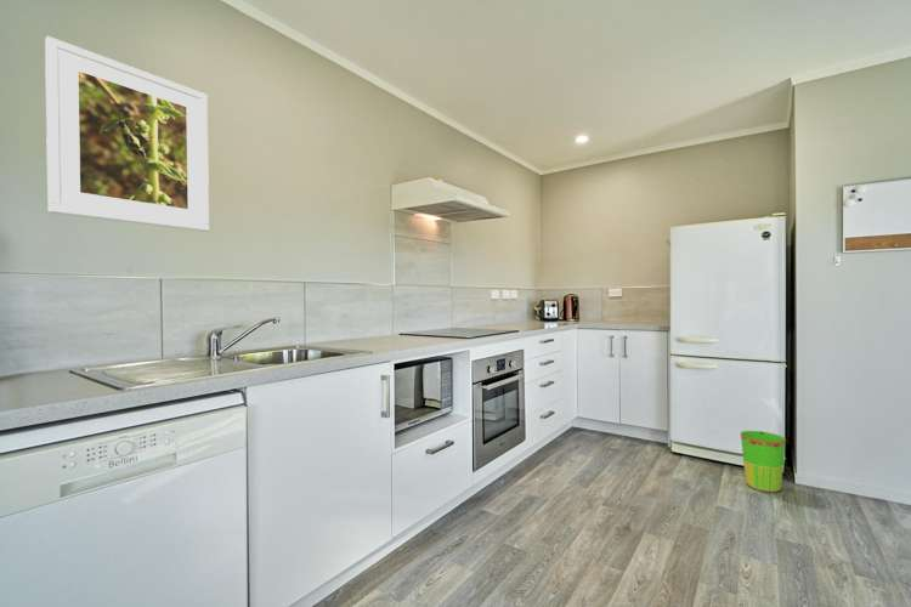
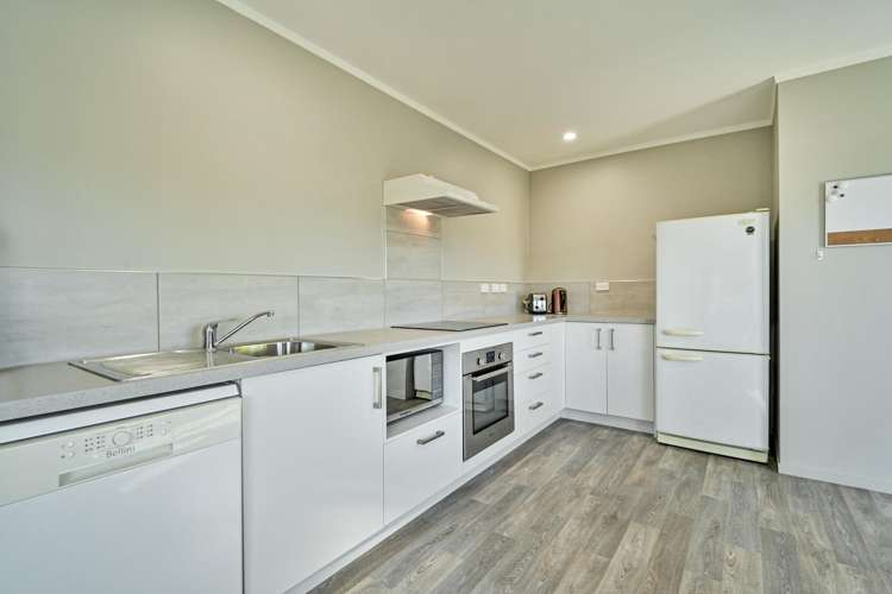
- waste bin [740,430,787,493]
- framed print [44,35,210,233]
